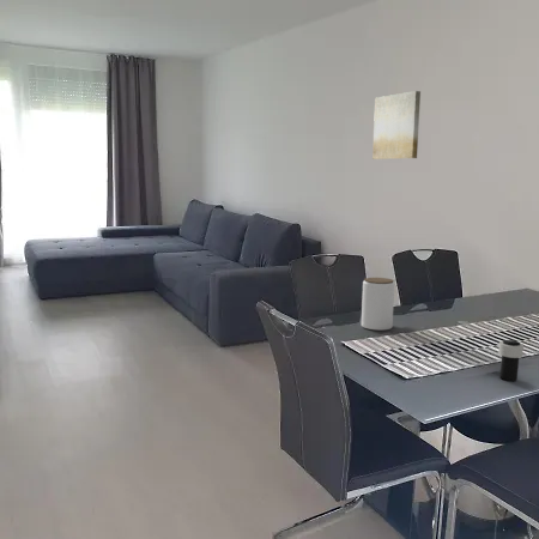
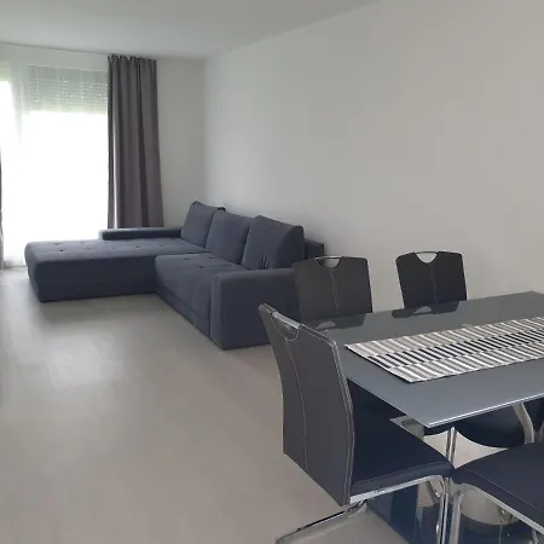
- wall art [371,90,422,161]
- jar [361,277,395,332]
- cup [497,339,525,382]
